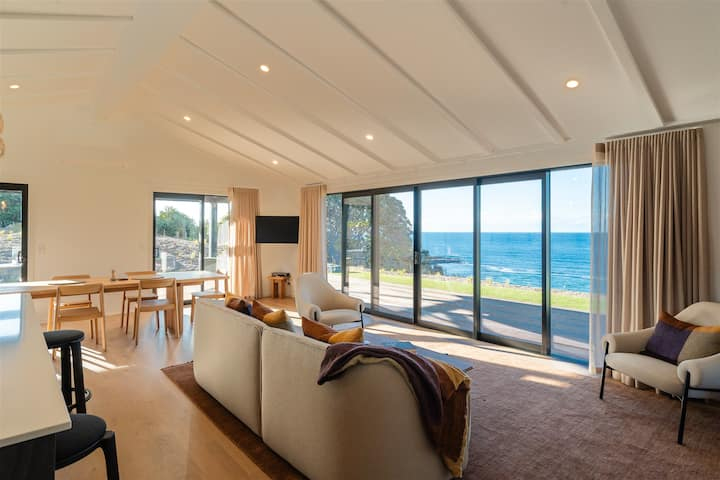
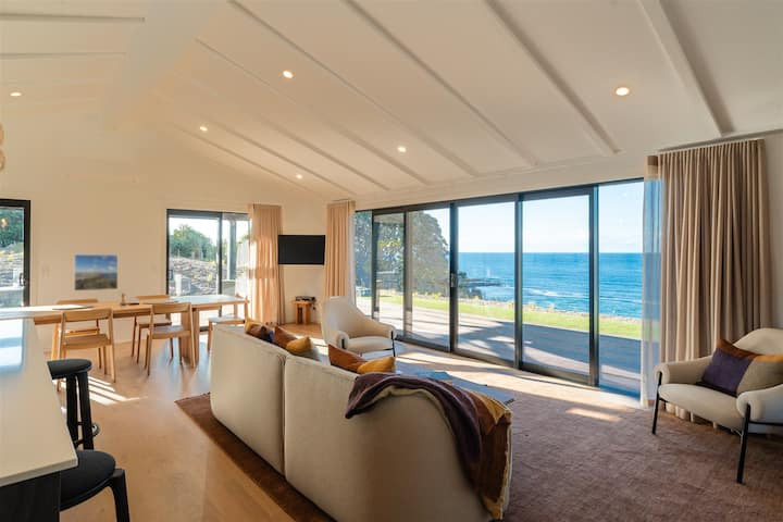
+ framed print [73,253,119,291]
